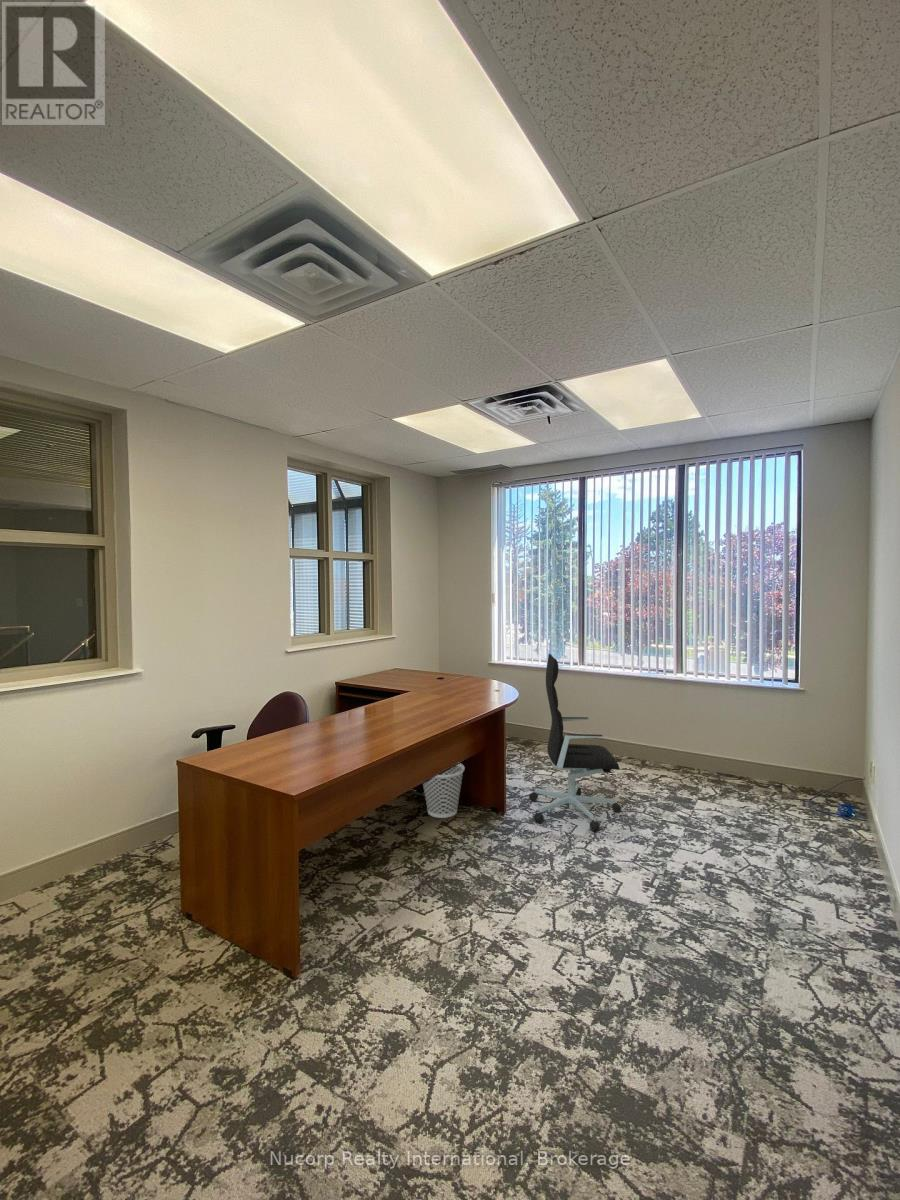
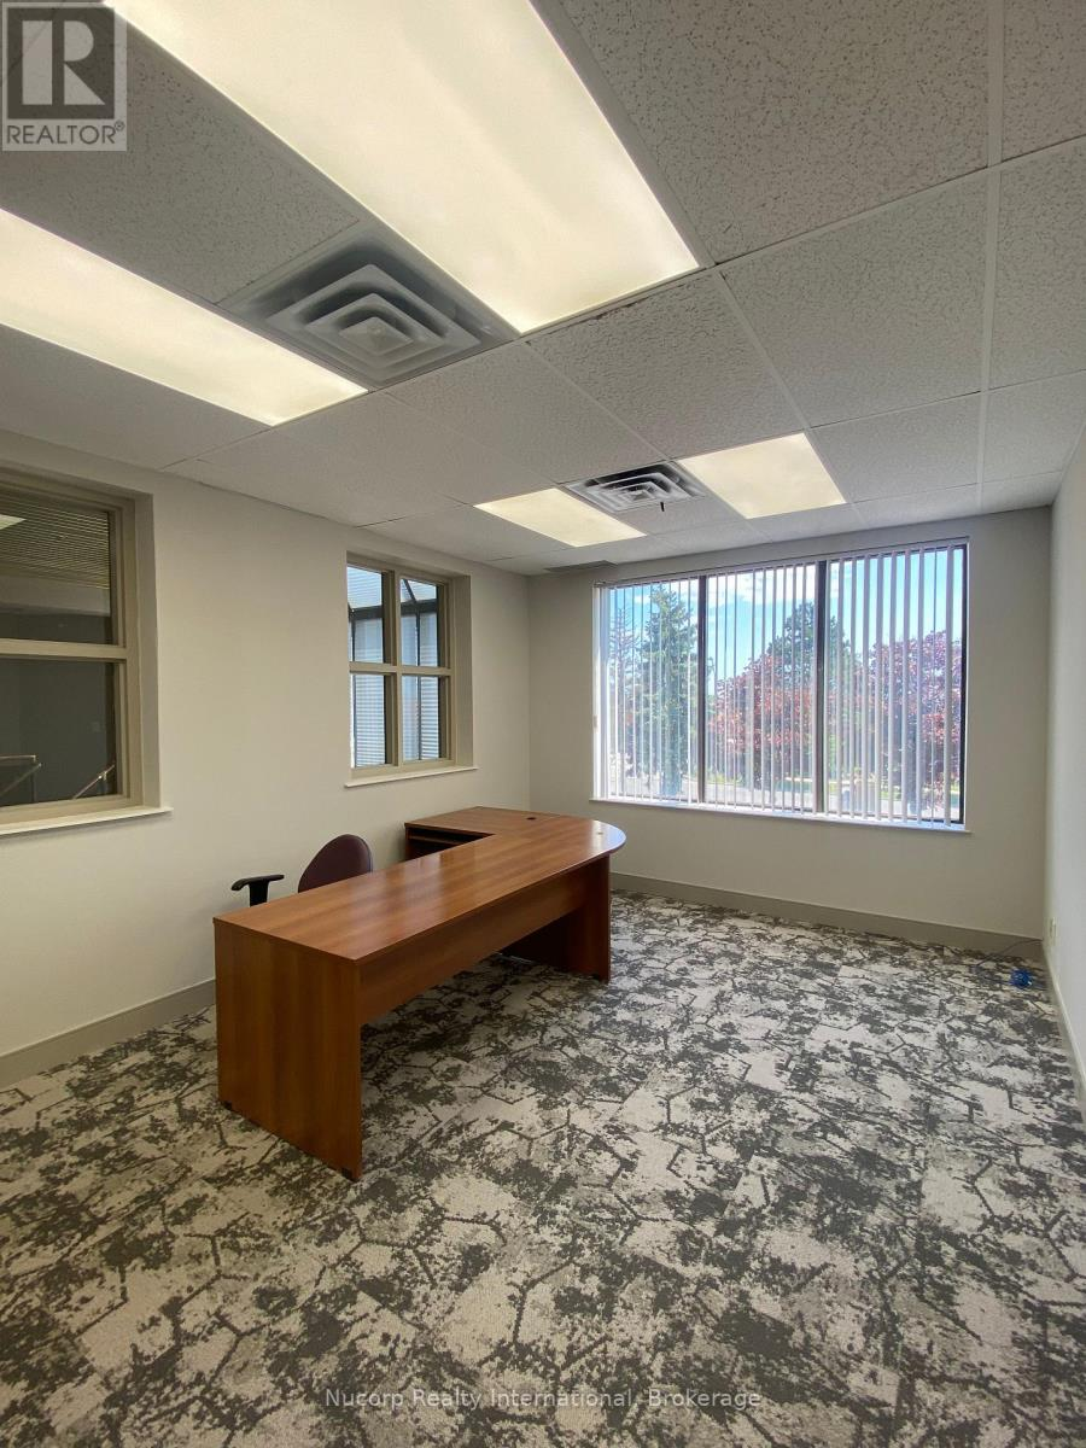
- office chair [528,653,622,832]
- wastebasket [422,763,465,819]
